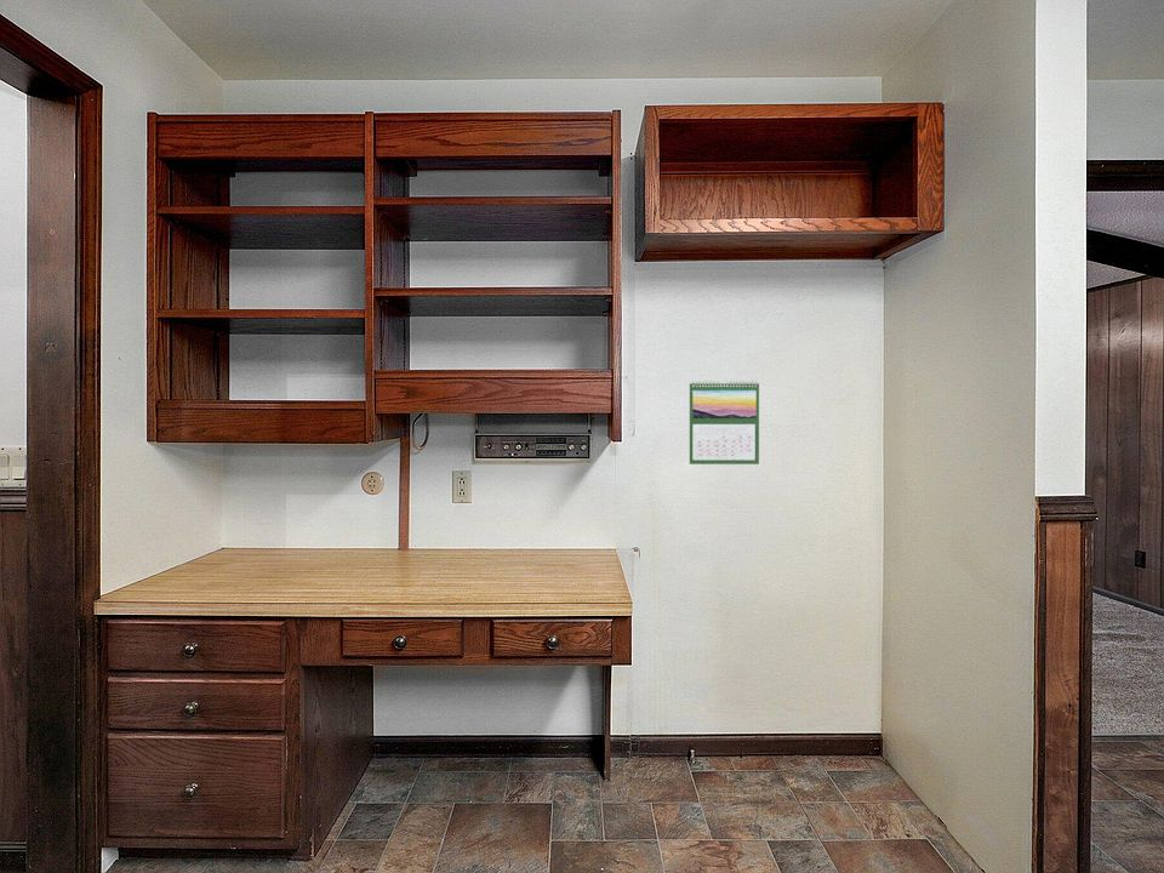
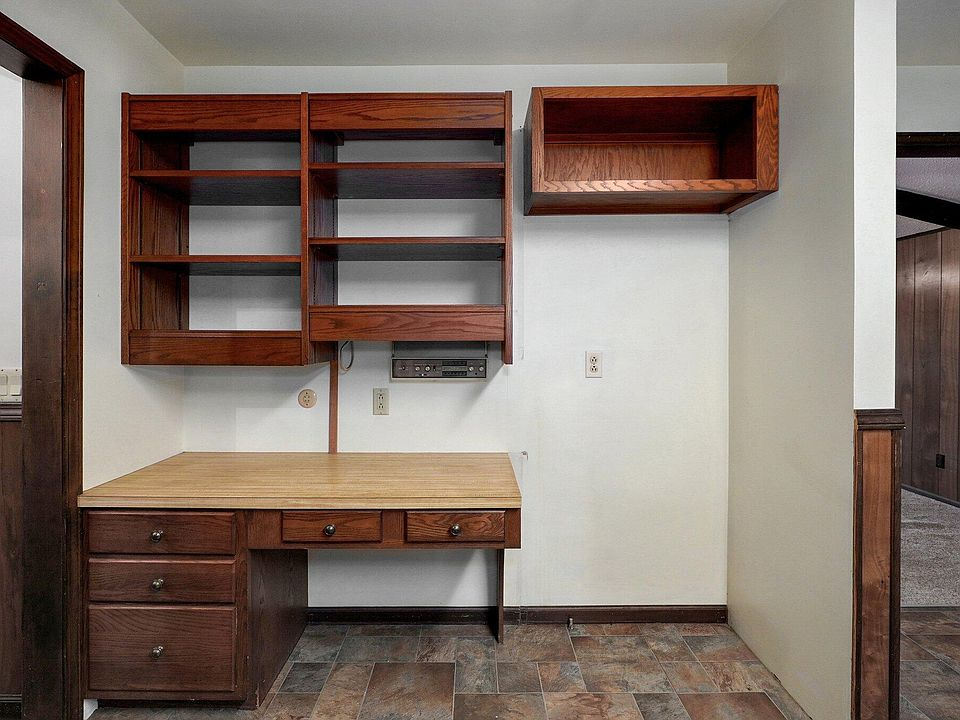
- calendar [689,378,760,466]
